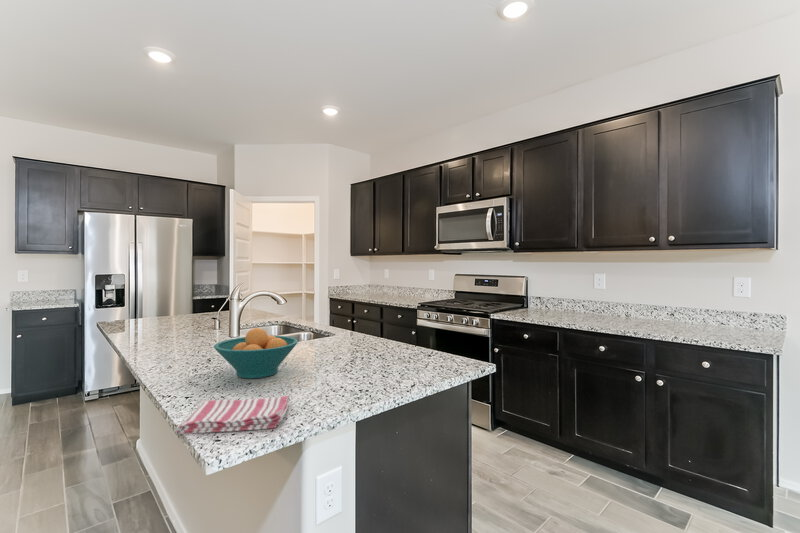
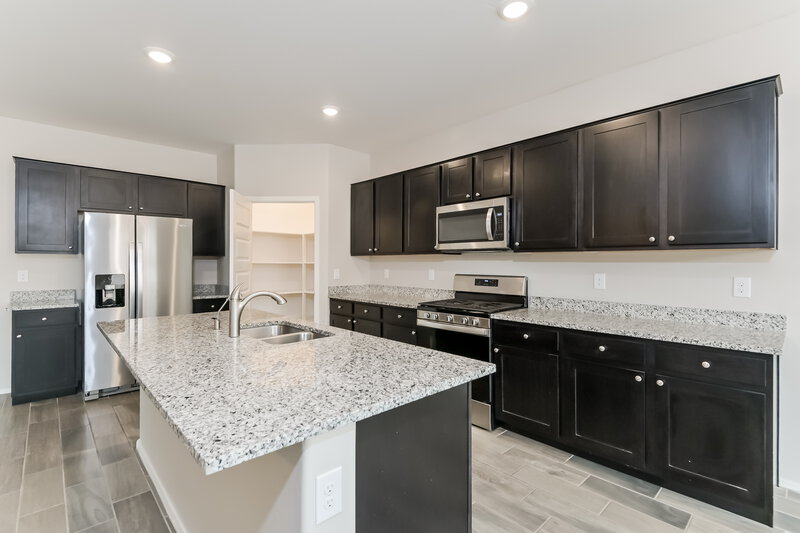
- dish towel [175,395,291,435]
- fruit bowl [213,327,299,379]
